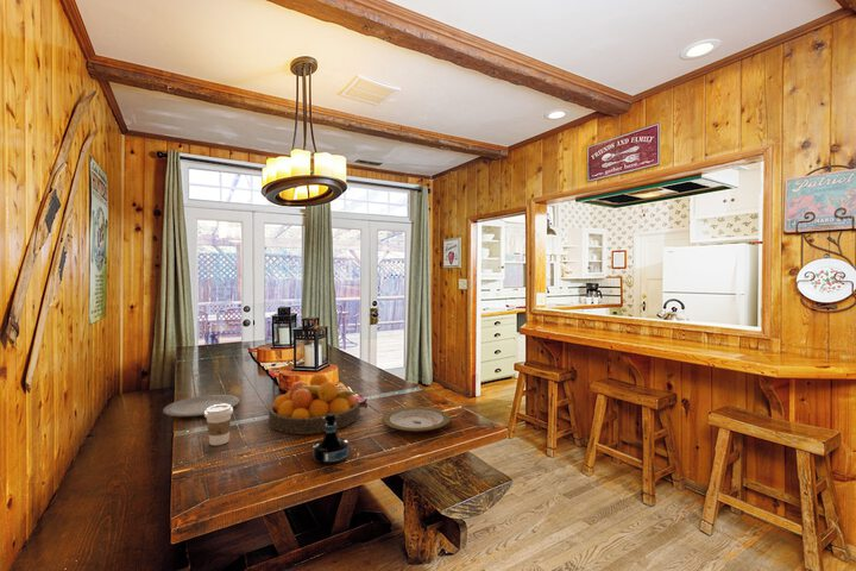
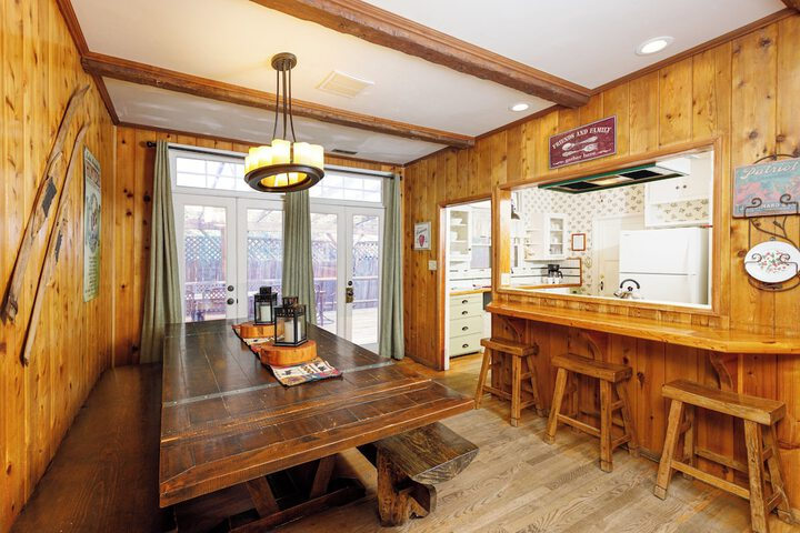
- plate [380,406,452,433]
- plate [162,394,240,418]
- fruit bowl [268,372,361,435]
- tequila bottle [311,413,350,466]
- coffee cup [203,404,234,446]
